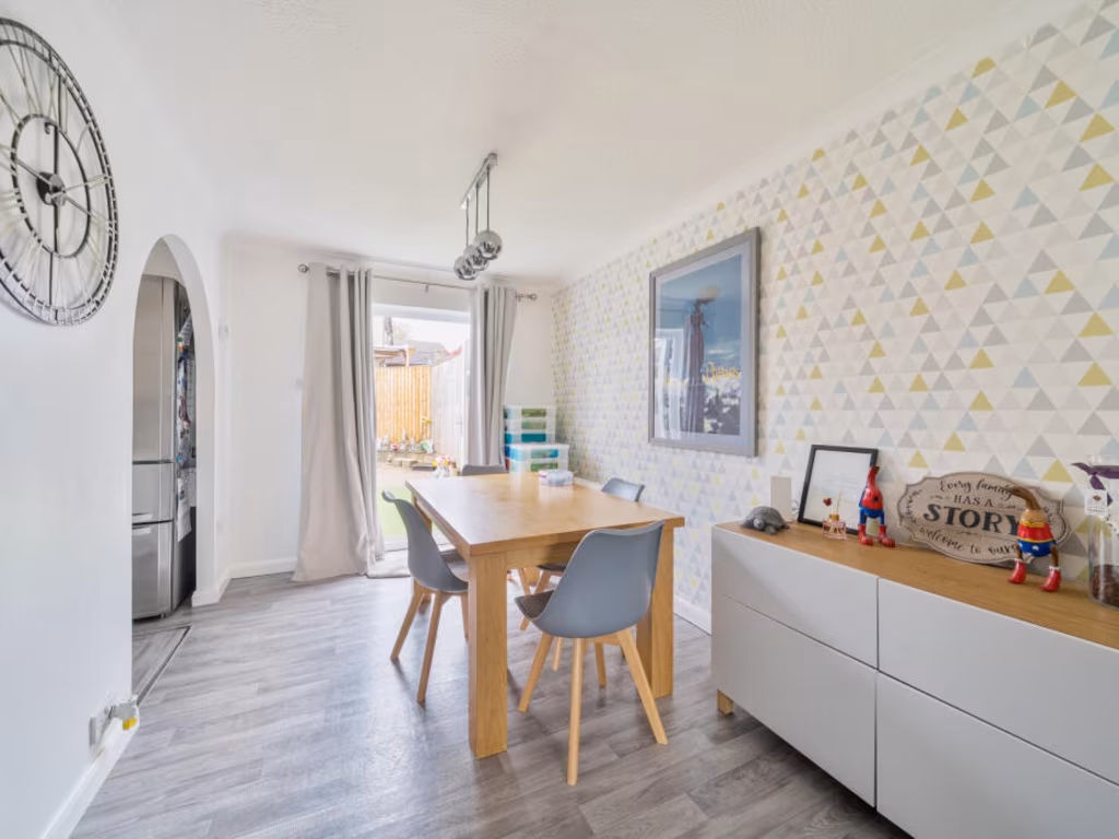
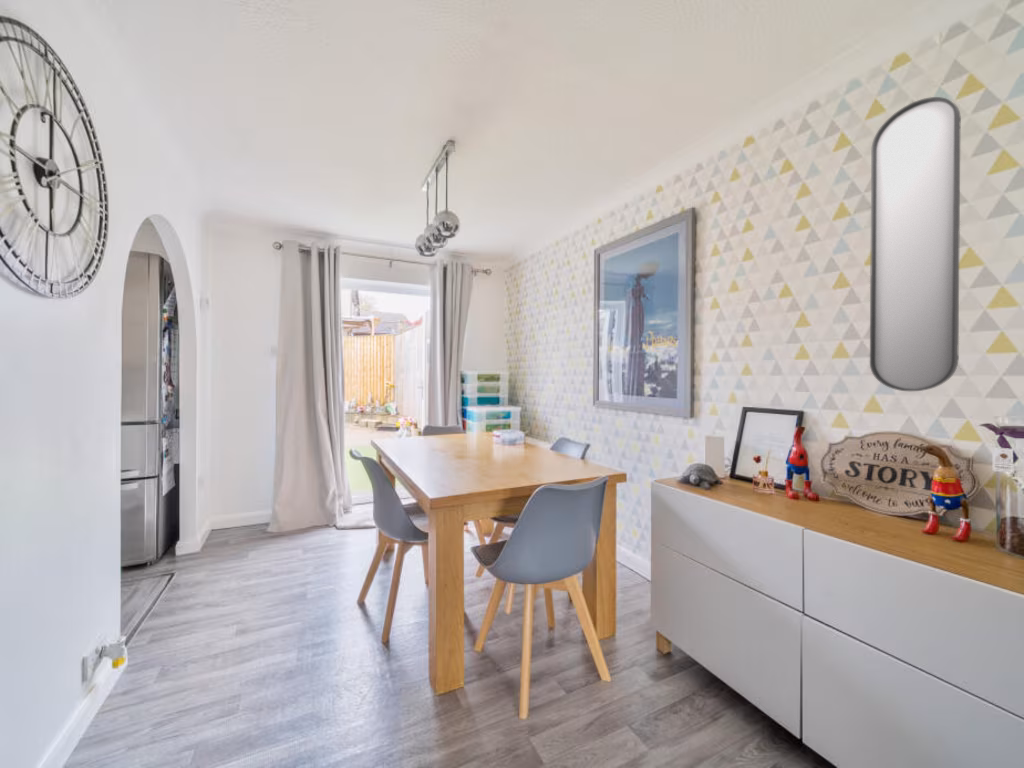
+ home mirror [869,96,962,392]
